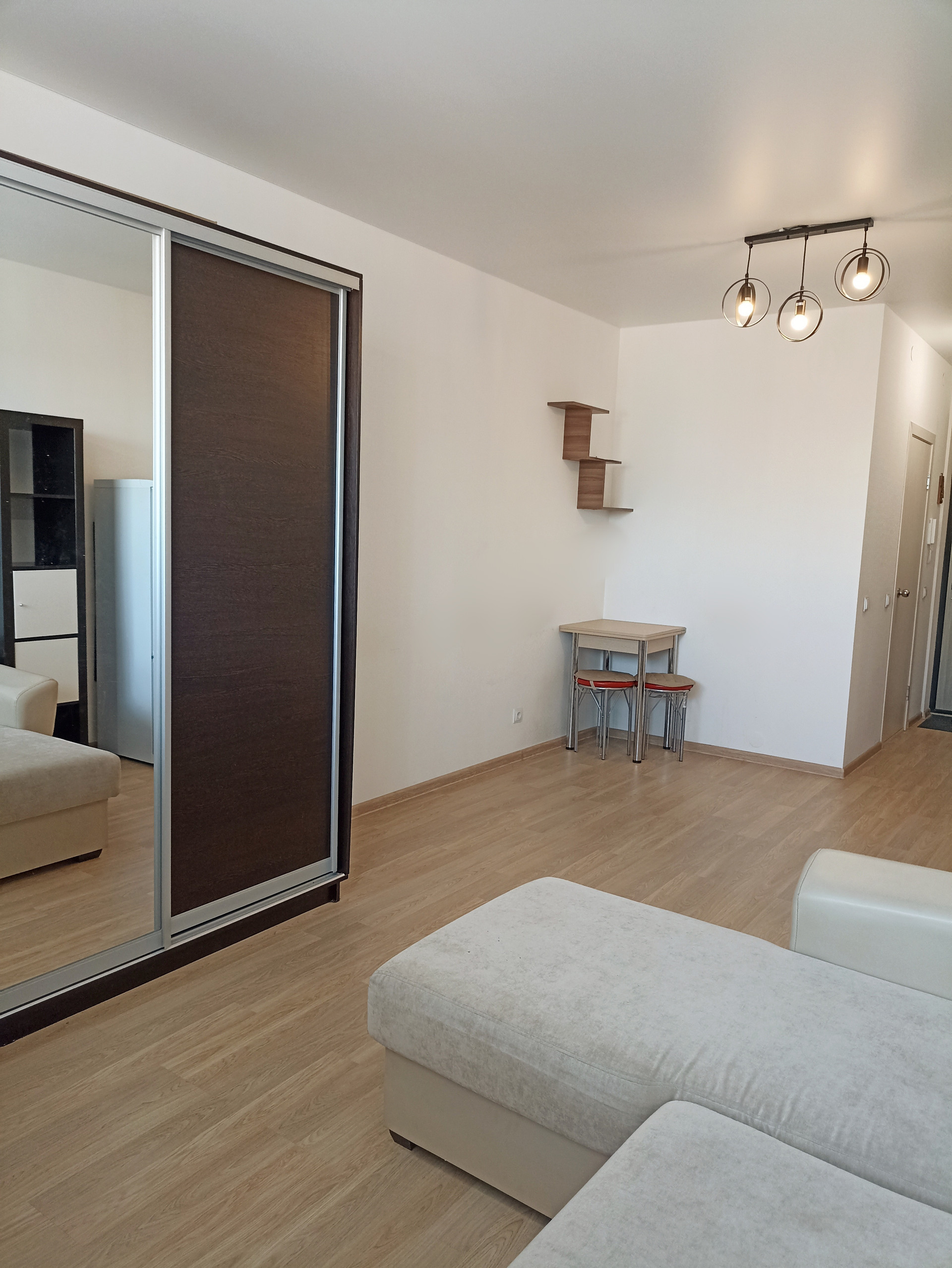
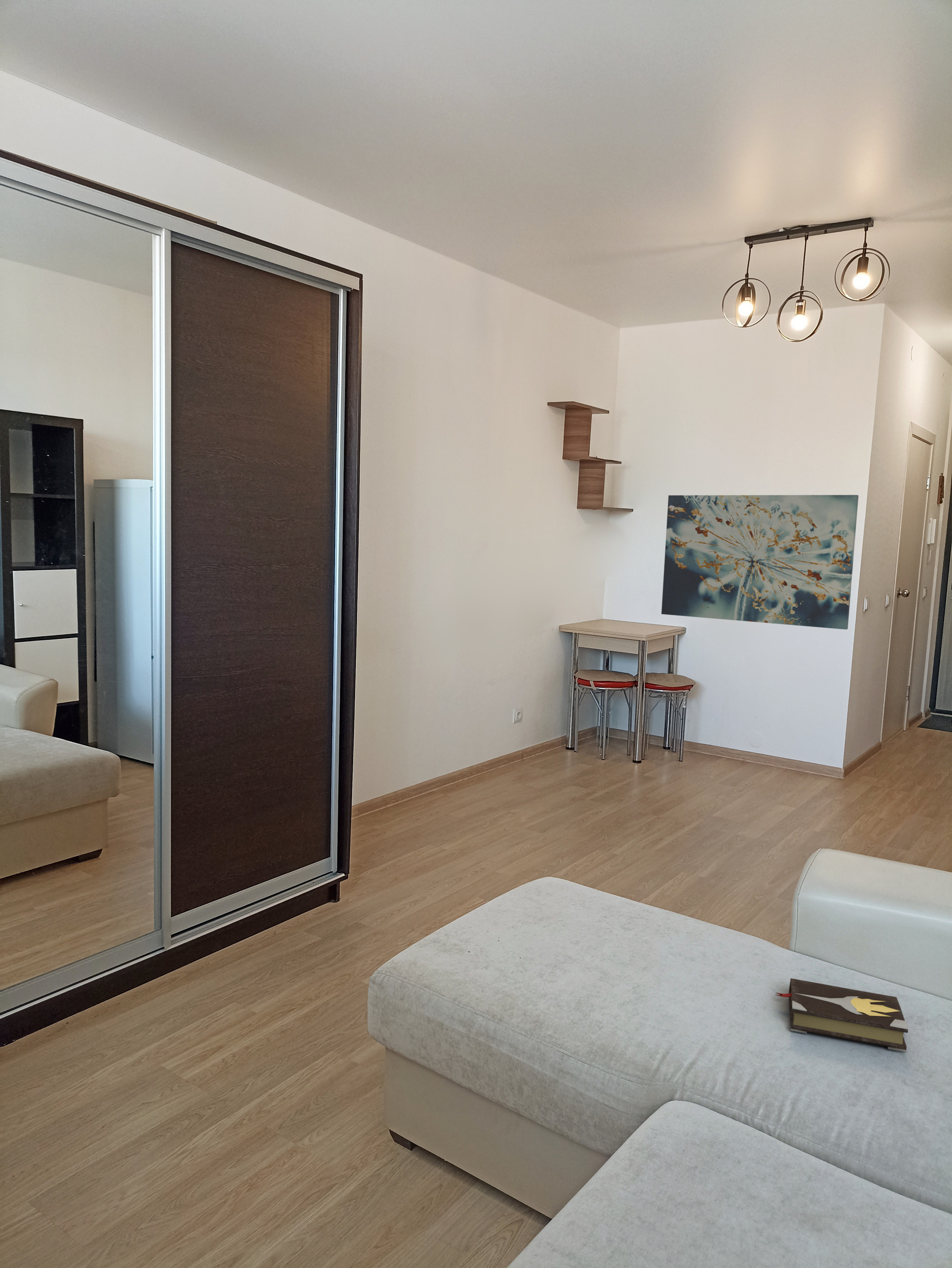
+ wall art [661,494,859,630]
+ hardback book [774,978,908,1053]
